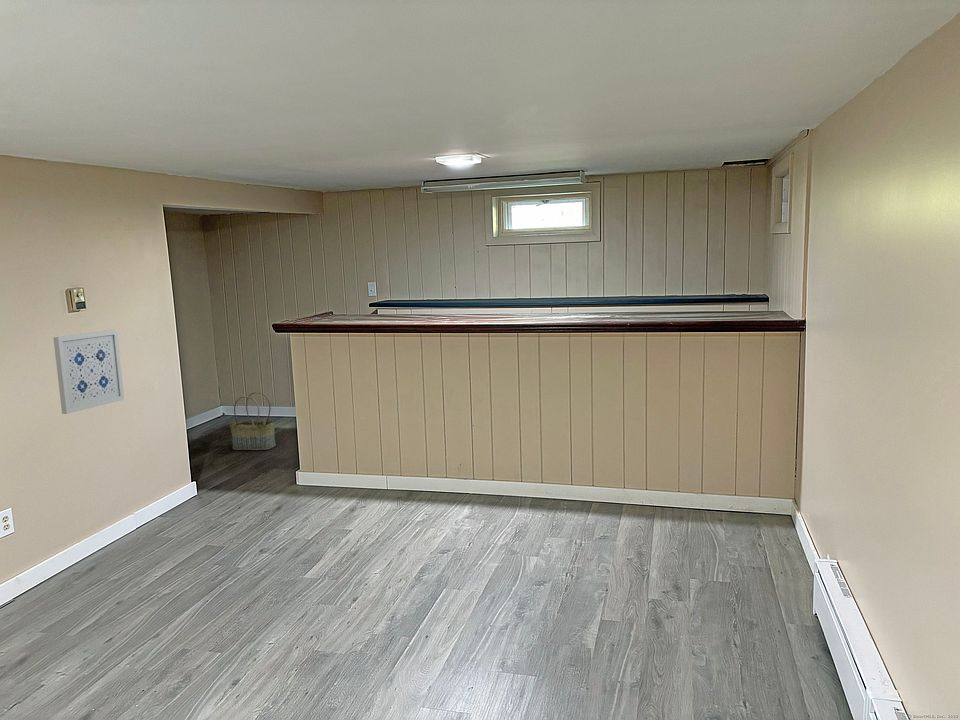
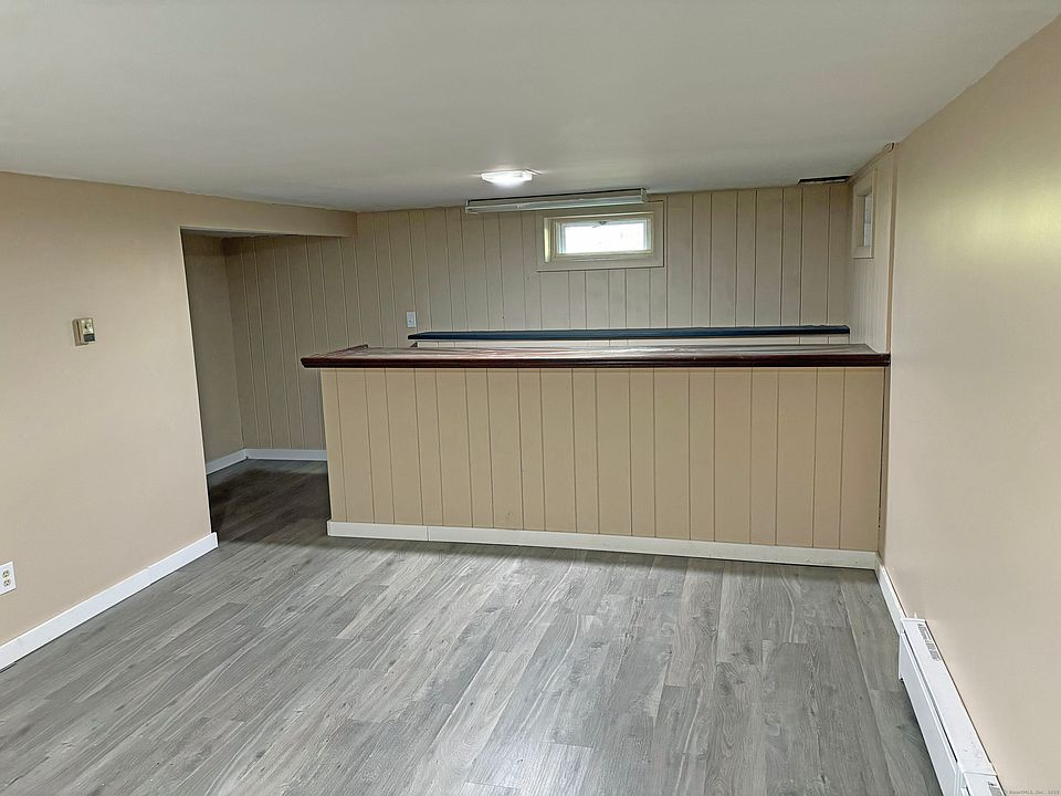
- wall art [52,329,125,415]
- basket [229,391,277,451]
